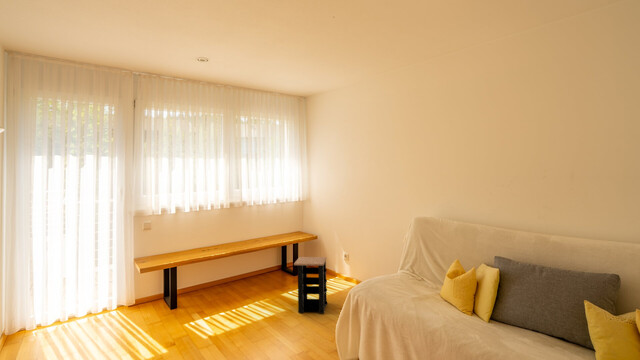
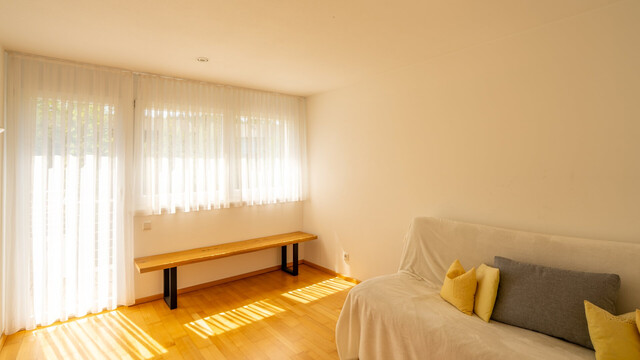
- side table [293,256,328,314]
